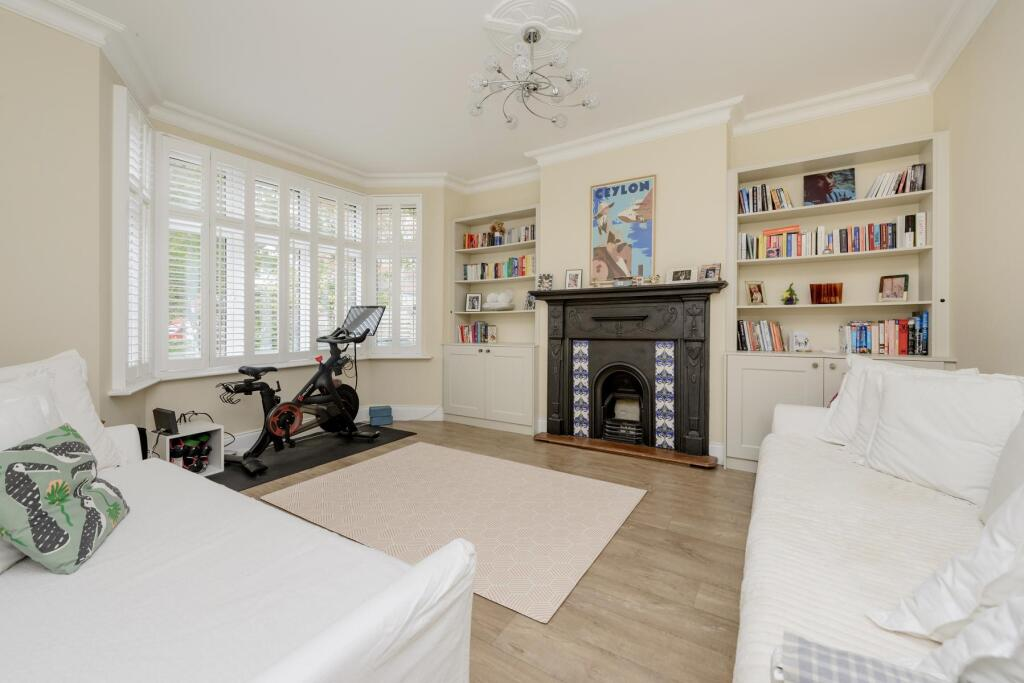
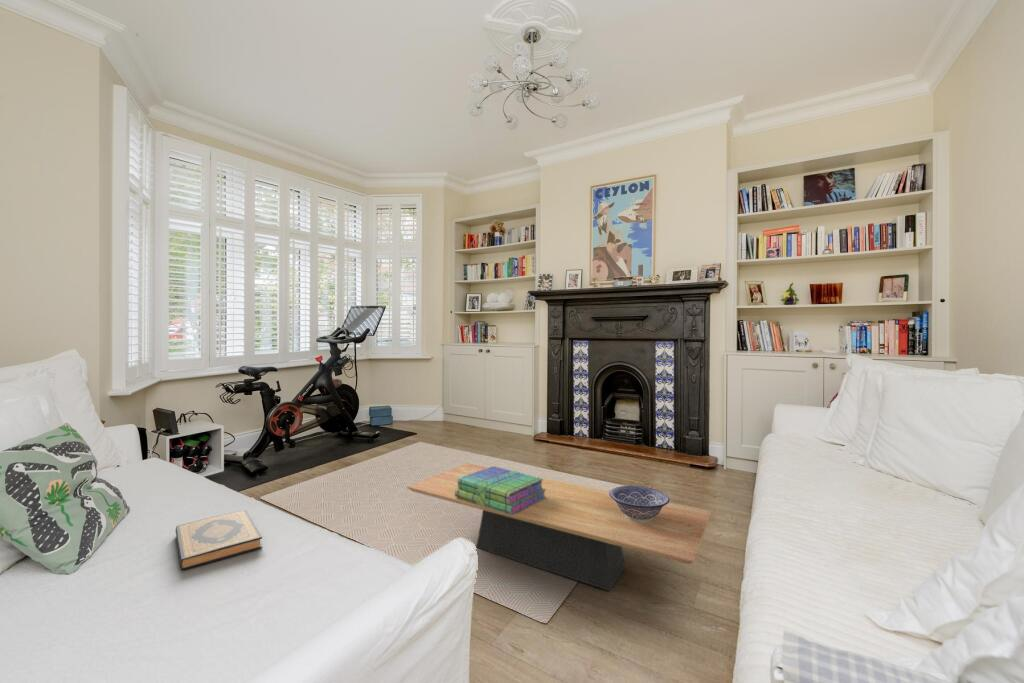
+ stack of books [455,465,546,515]
+ decorative bowl [609,485,670,522]
+ hardback book [175,509,263,571]
+ coffee table [406,462,713,592]
